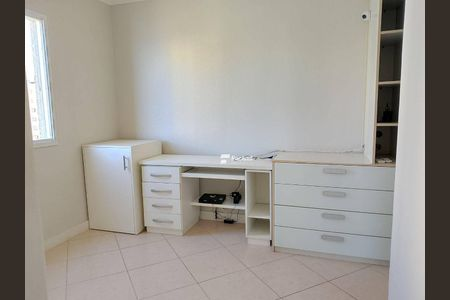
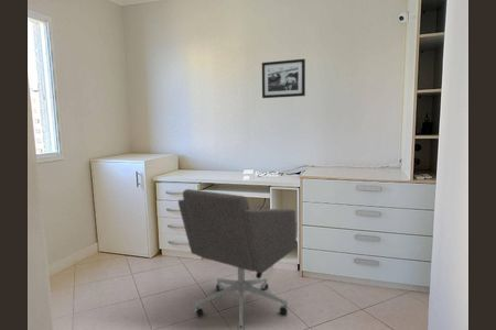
+ office chair [177,188,298,330]
+ picture frame [261,58,306,99]
